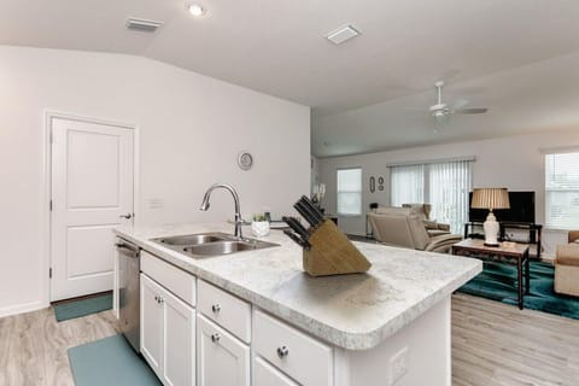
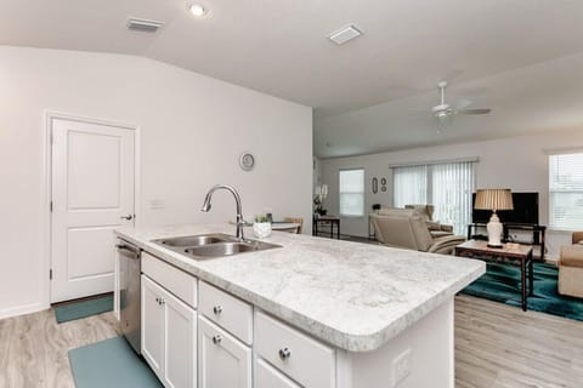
- knife block [281,193,373,277]
